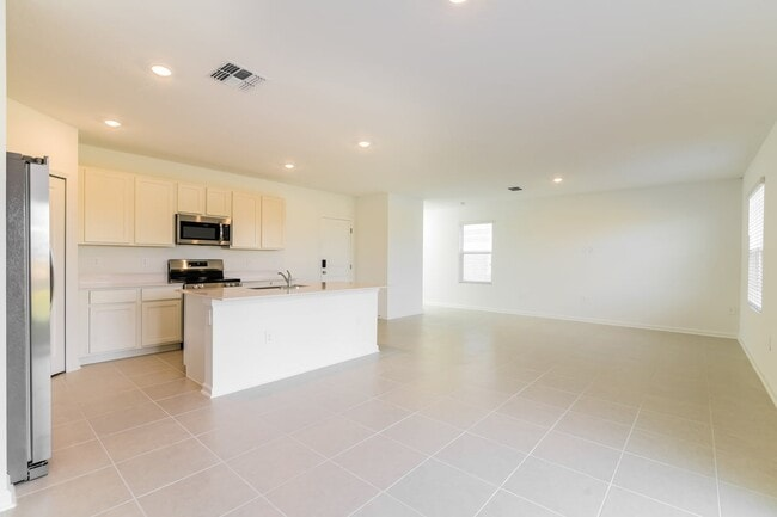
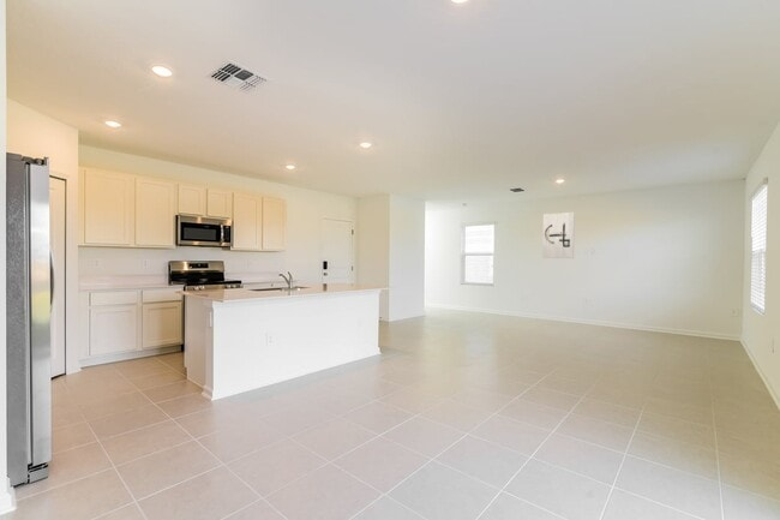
+ wall art [541,211,576,259]
